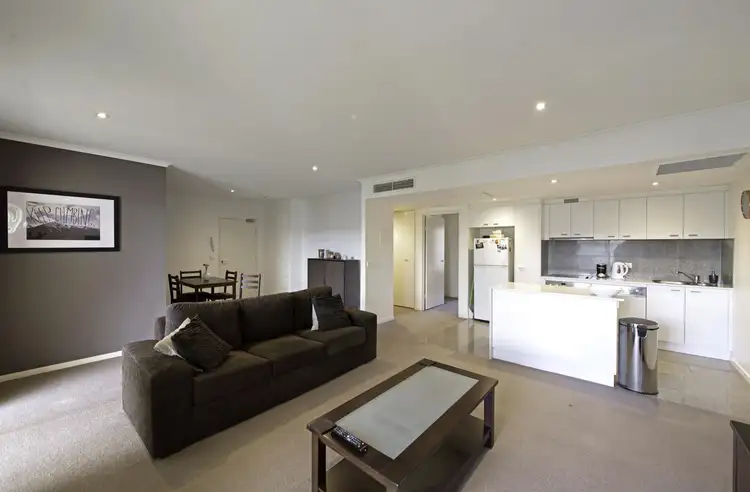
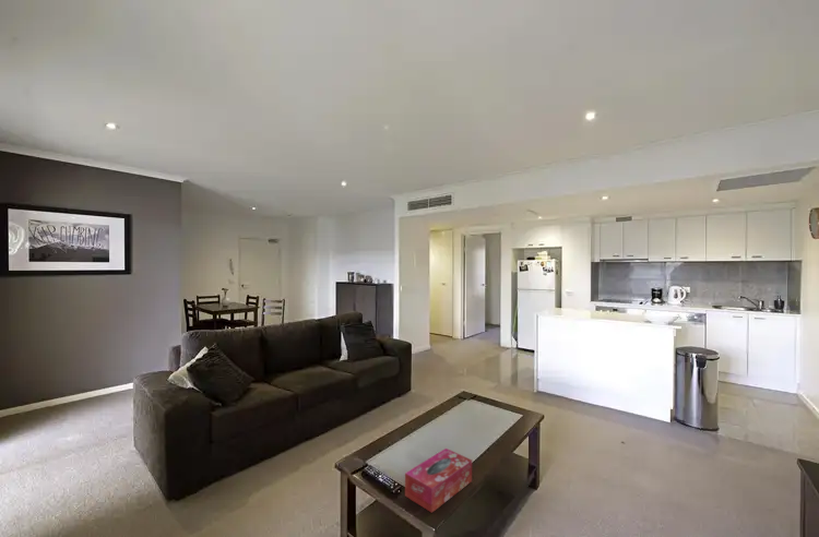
+ tissue box [404,448,473,514]
